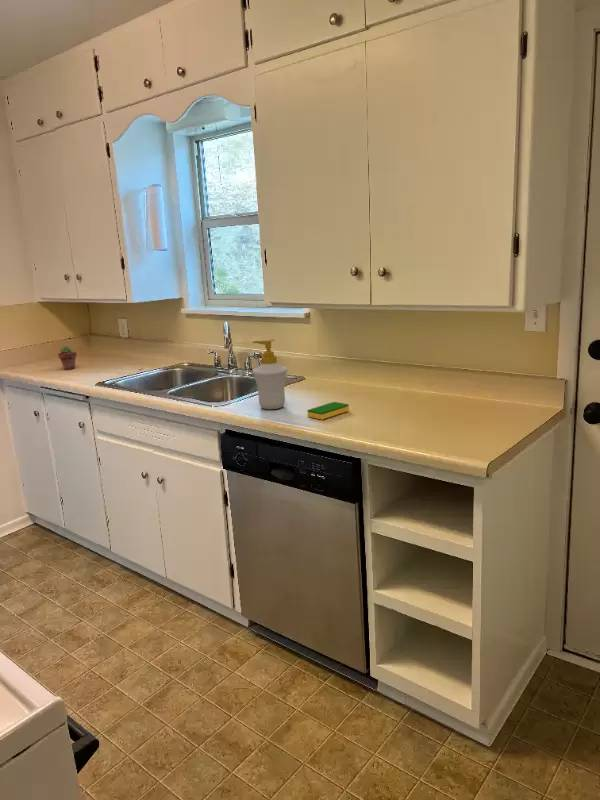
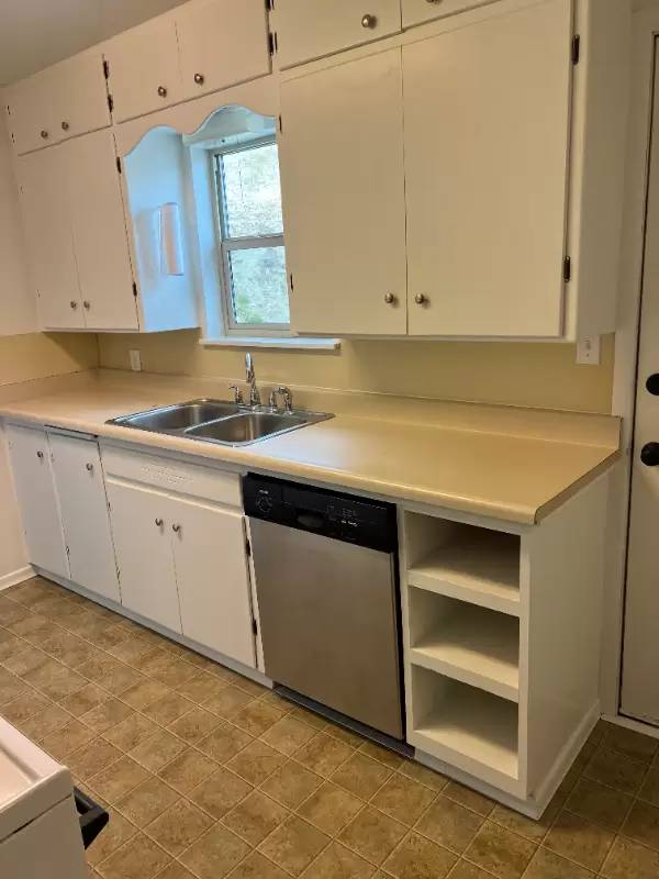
- soap bottle [251,338,288,410]
- potted succulent [57,345,78,370]
- dish sponge [306,401,350,420]
